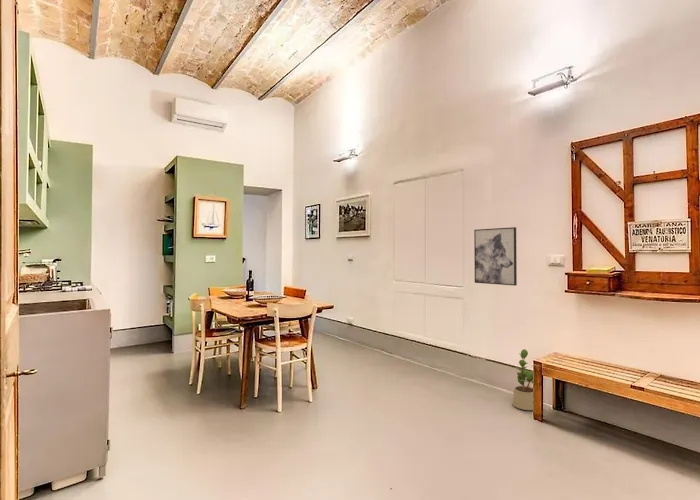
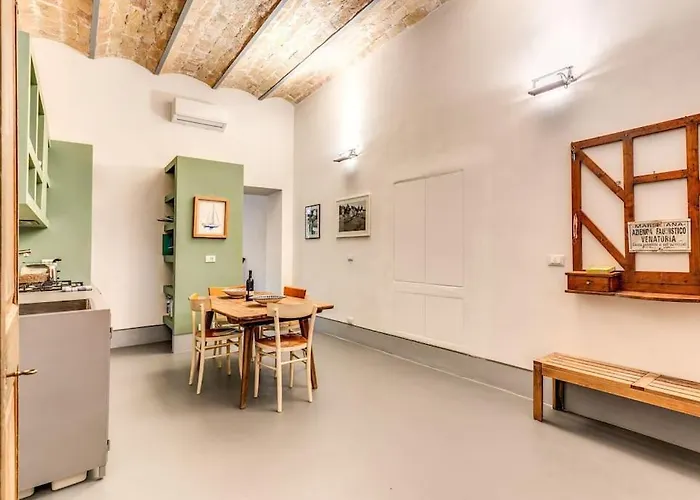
- wall art [473,226,518,287]
- potted plant [512,348,534,411]
